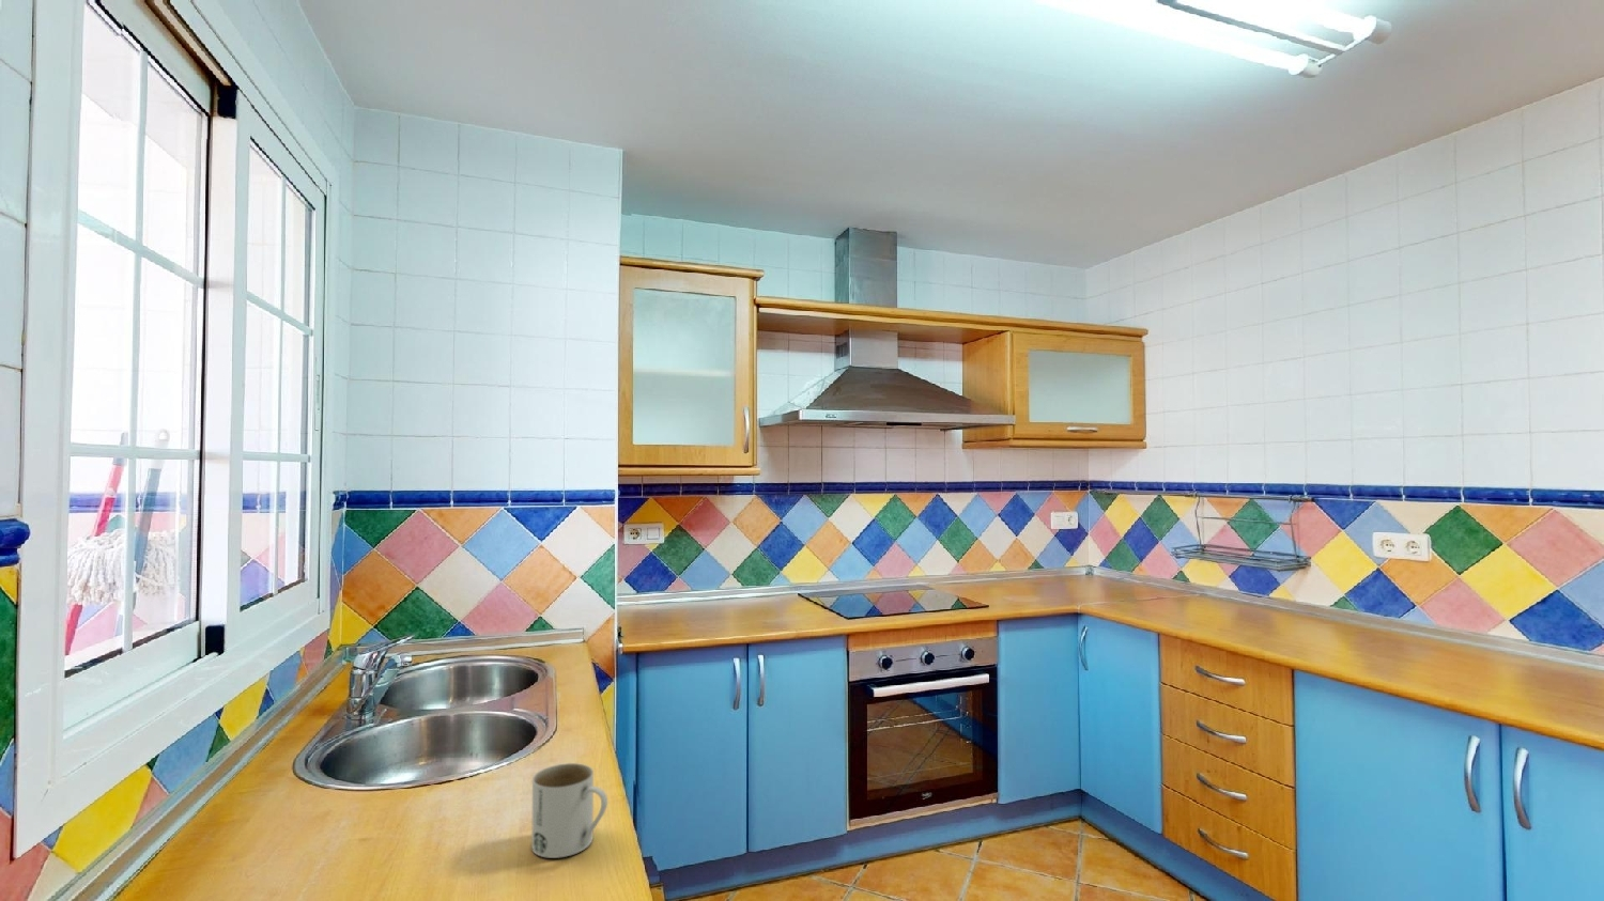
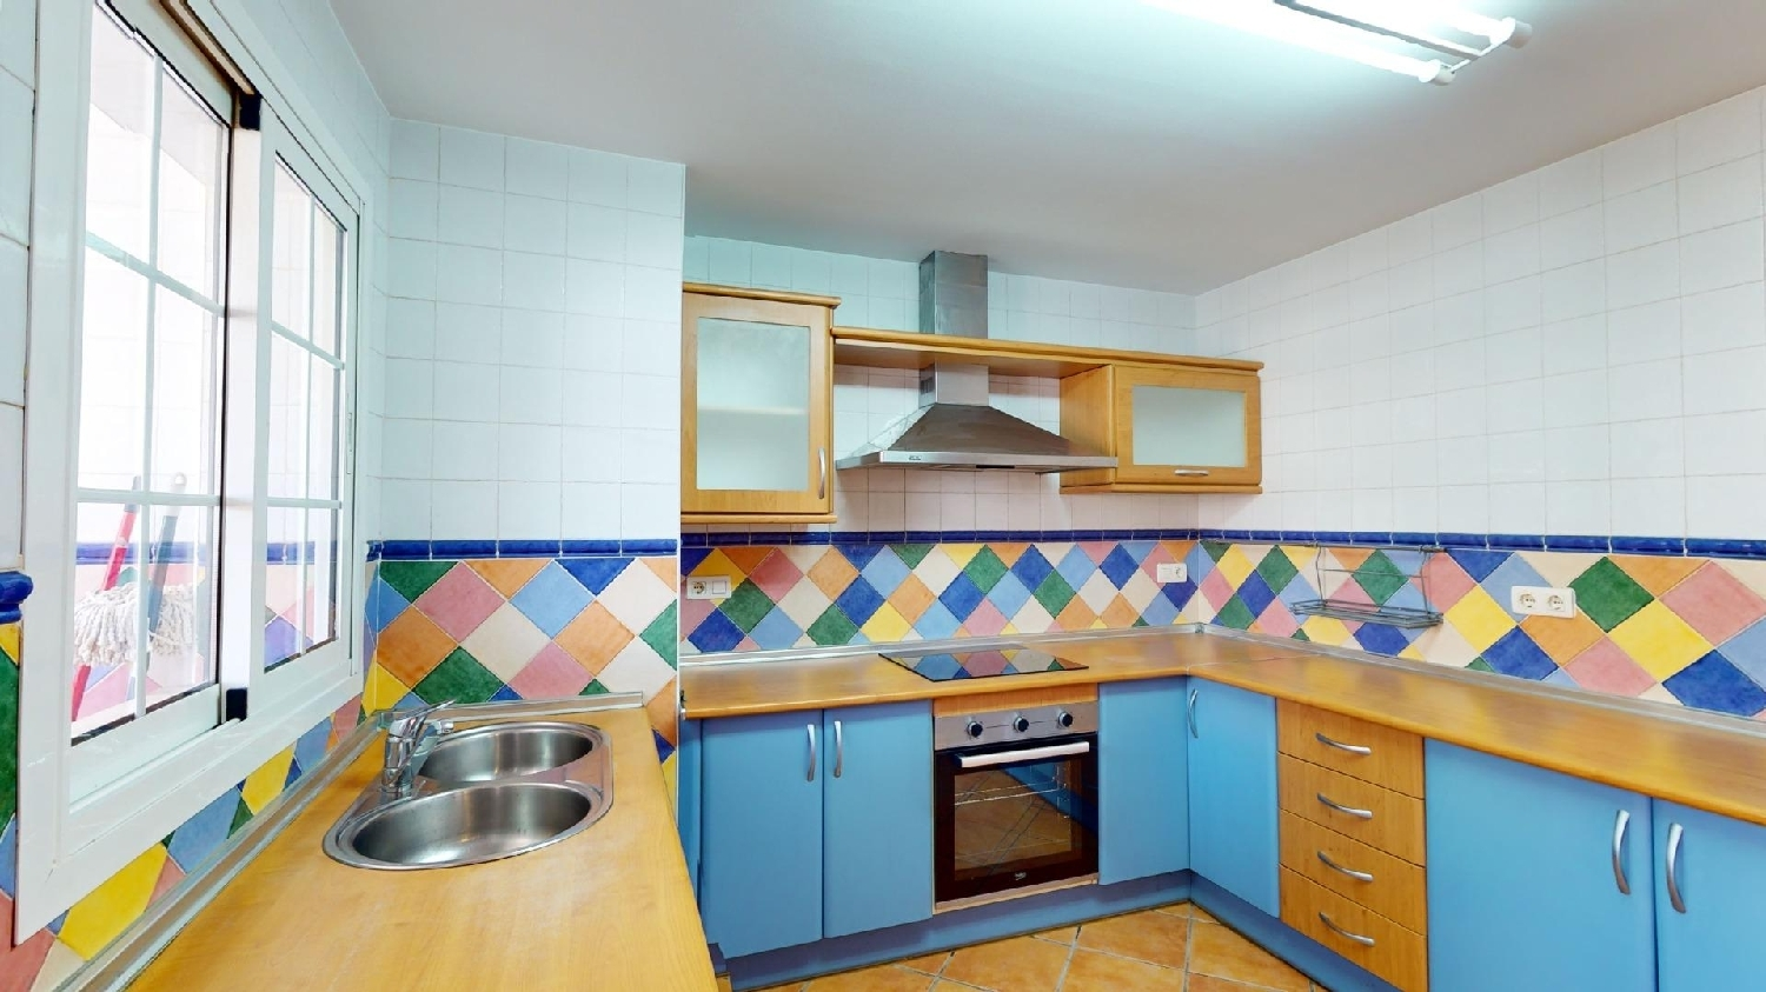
- mug [530,762,608,859]
